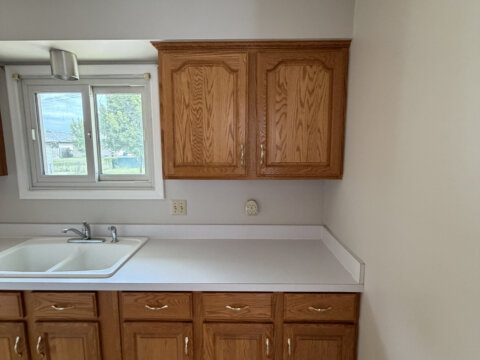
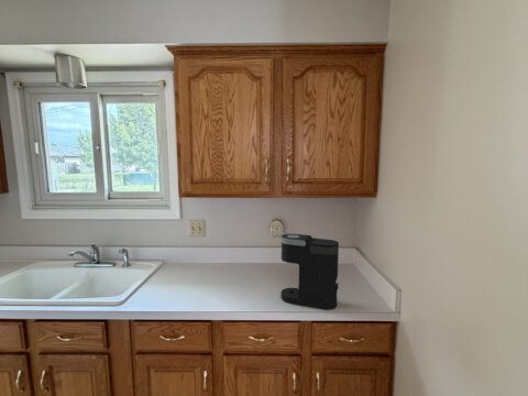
+ coffee maker [278,232,340,311]
